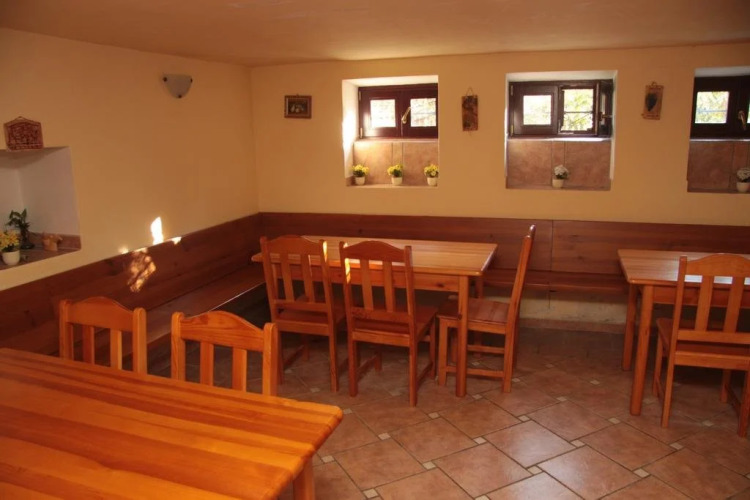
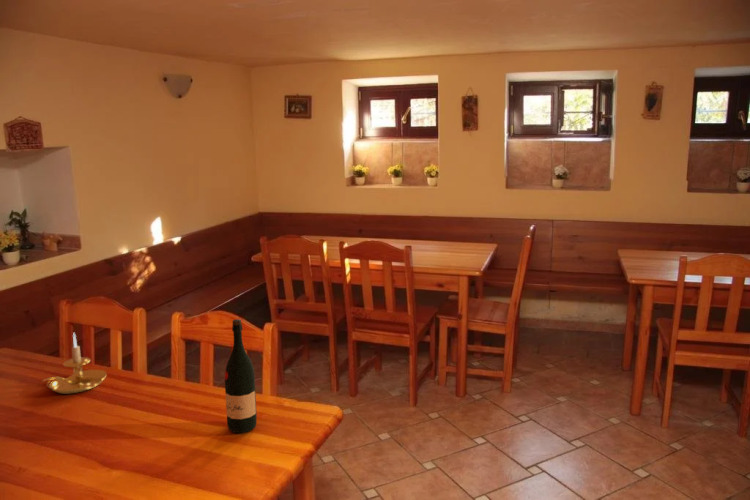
+ candle holder [41,332,108,395]
+ wine bottle [224,318,258,434]
